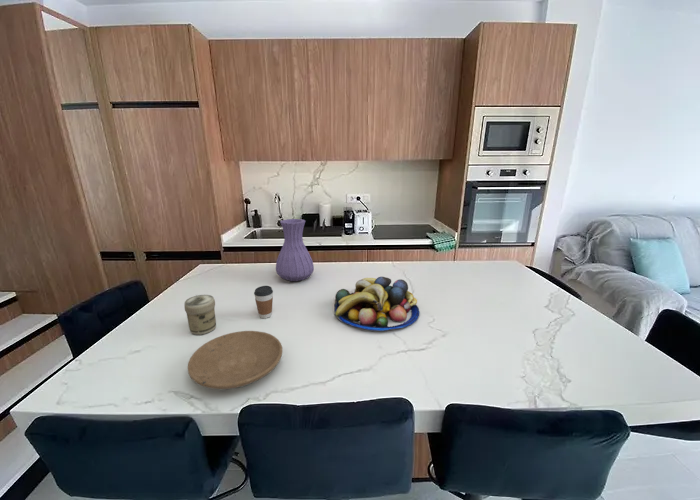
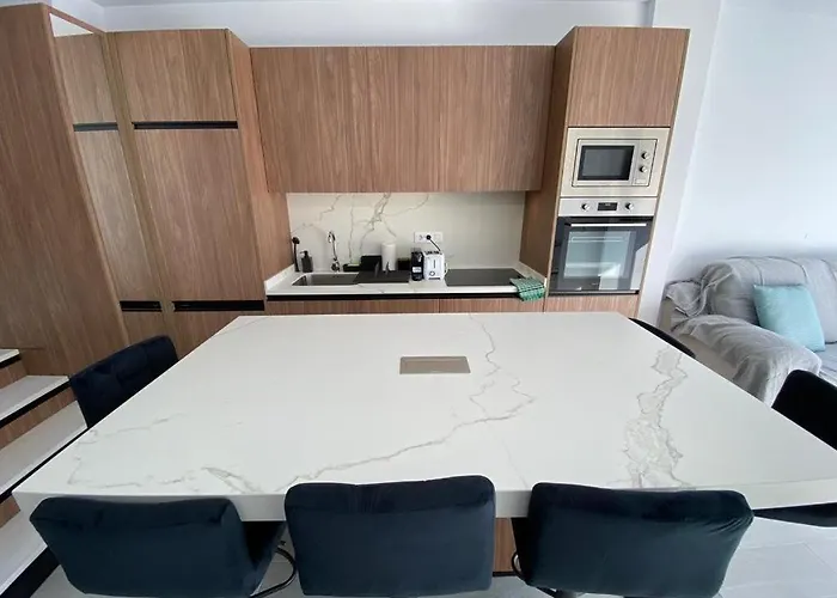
- fruit bowl [333,276,421,332]
- jar [183,294,217,336]
- coffee cup [253,285,274,319]
- vase [275,218,315,282]
- plate [187,330,283,390]
